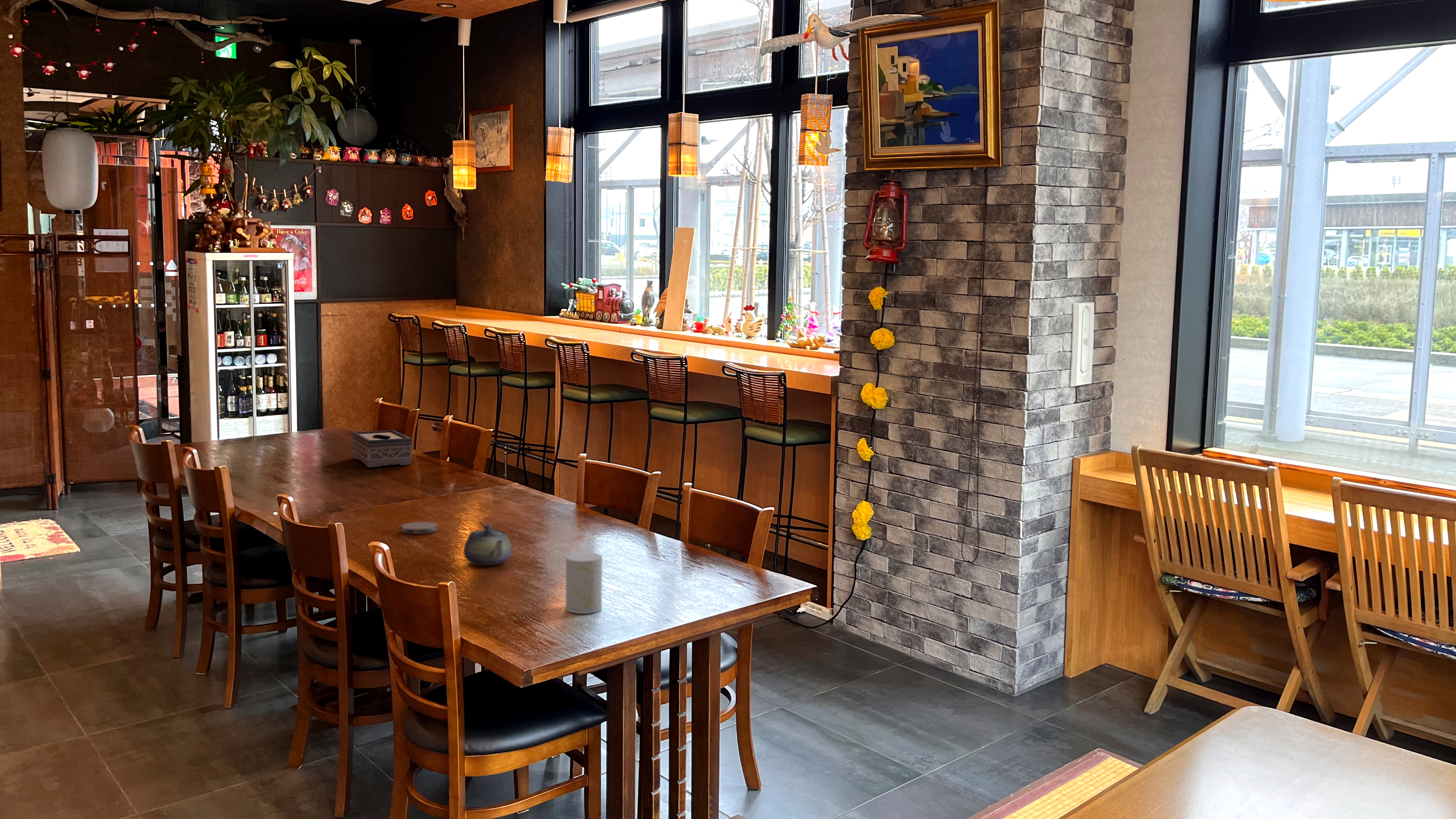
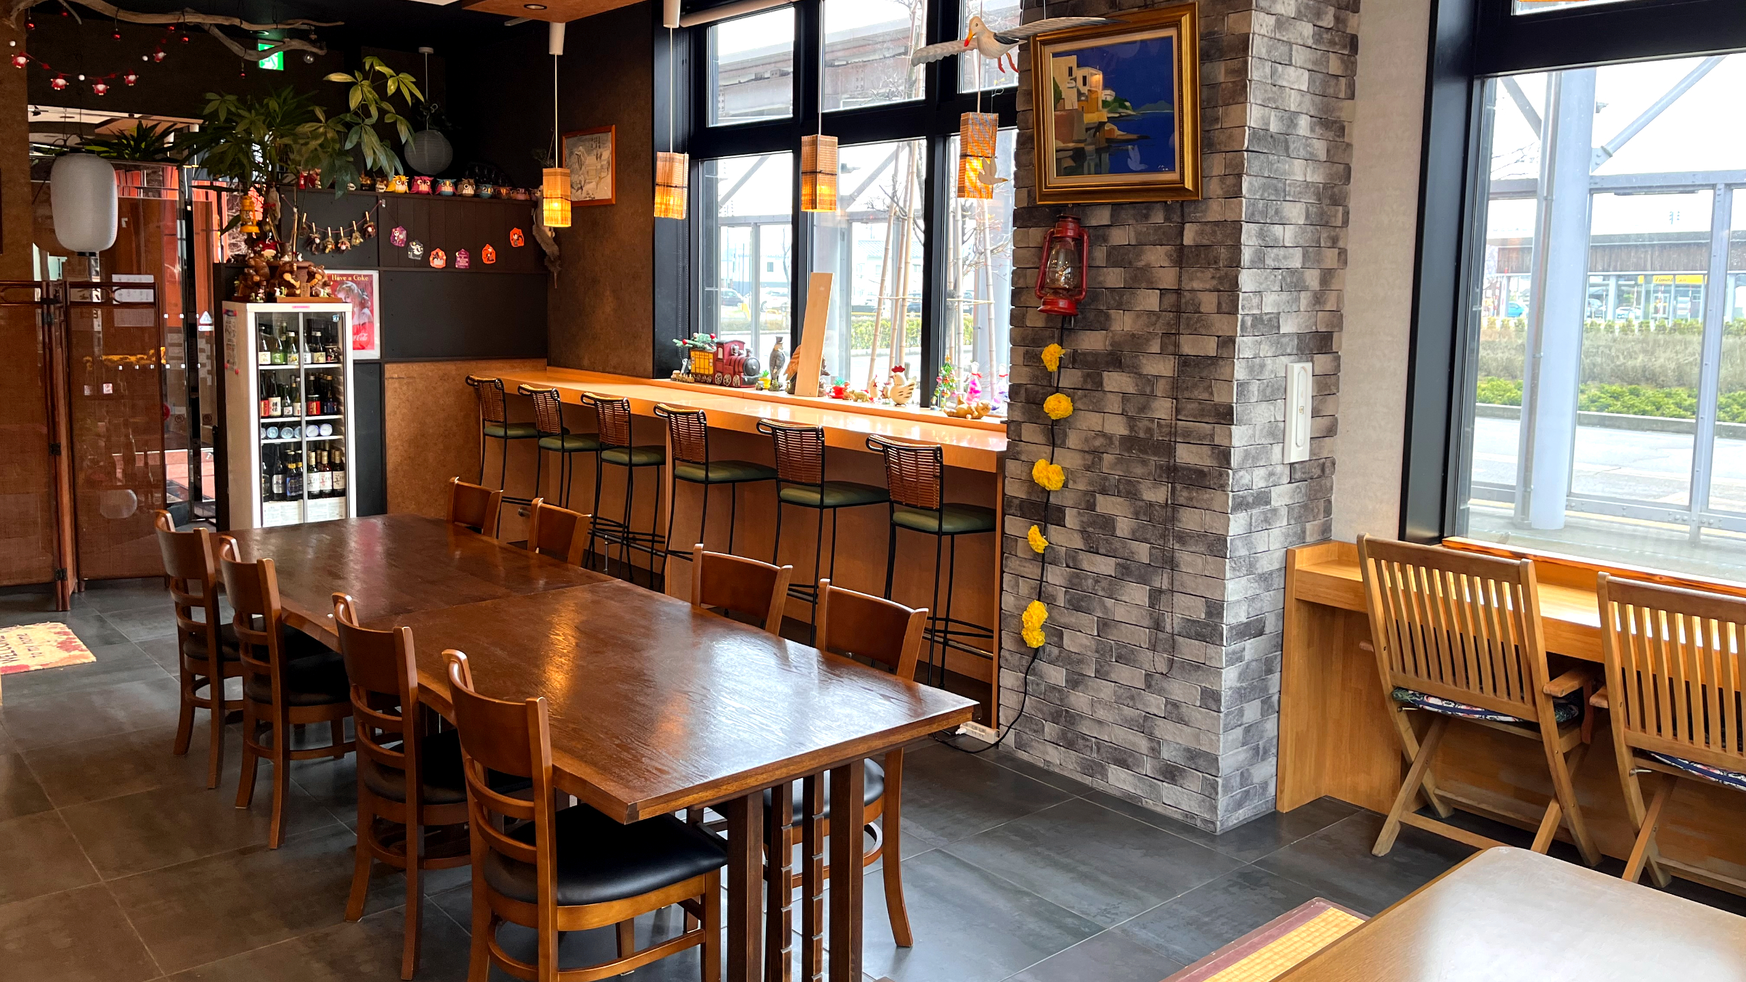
- tissue box [351,429,413,468]
- cup [565,552,603,614]
- coaster [401,521,438,535]
- teapot [463,524,513,566]
